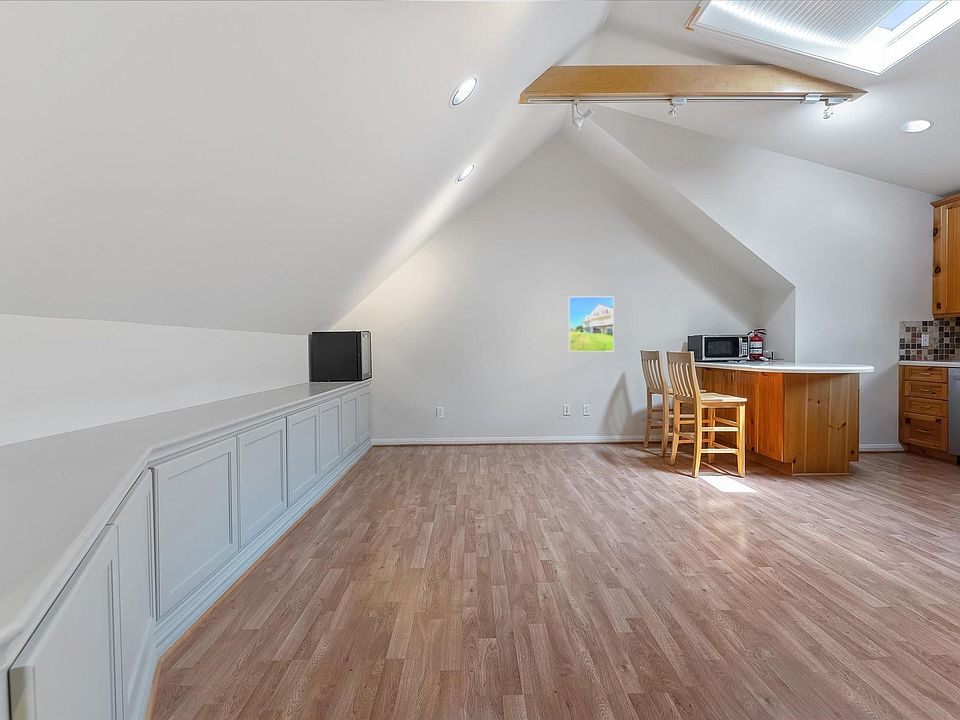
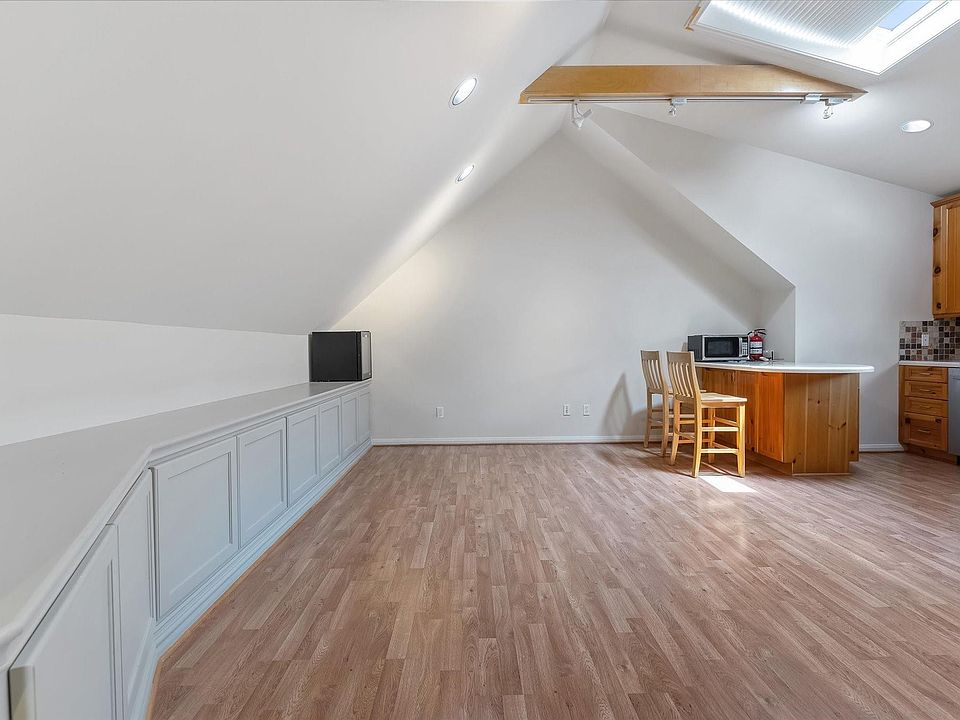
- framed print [567,296,615,353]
